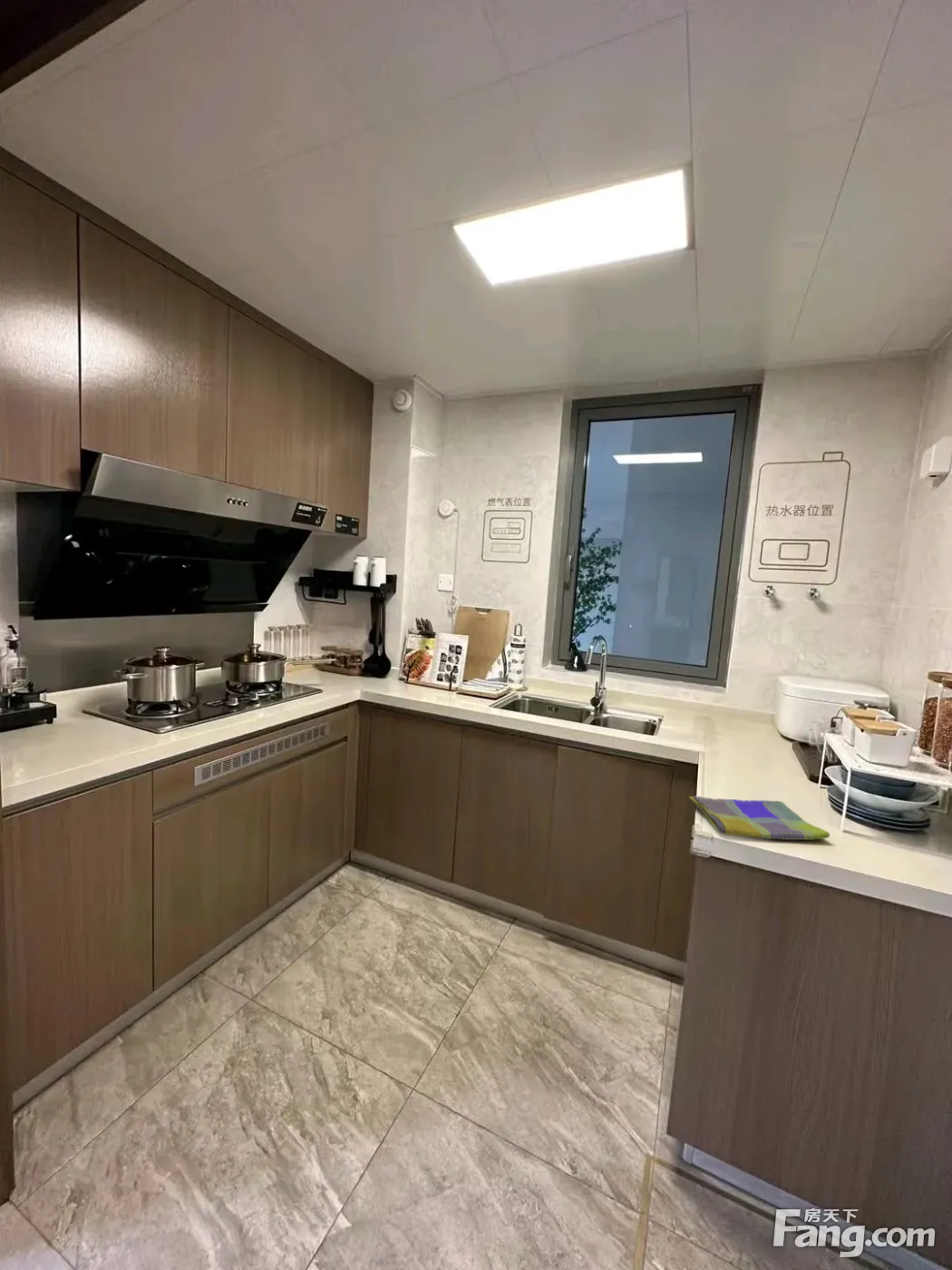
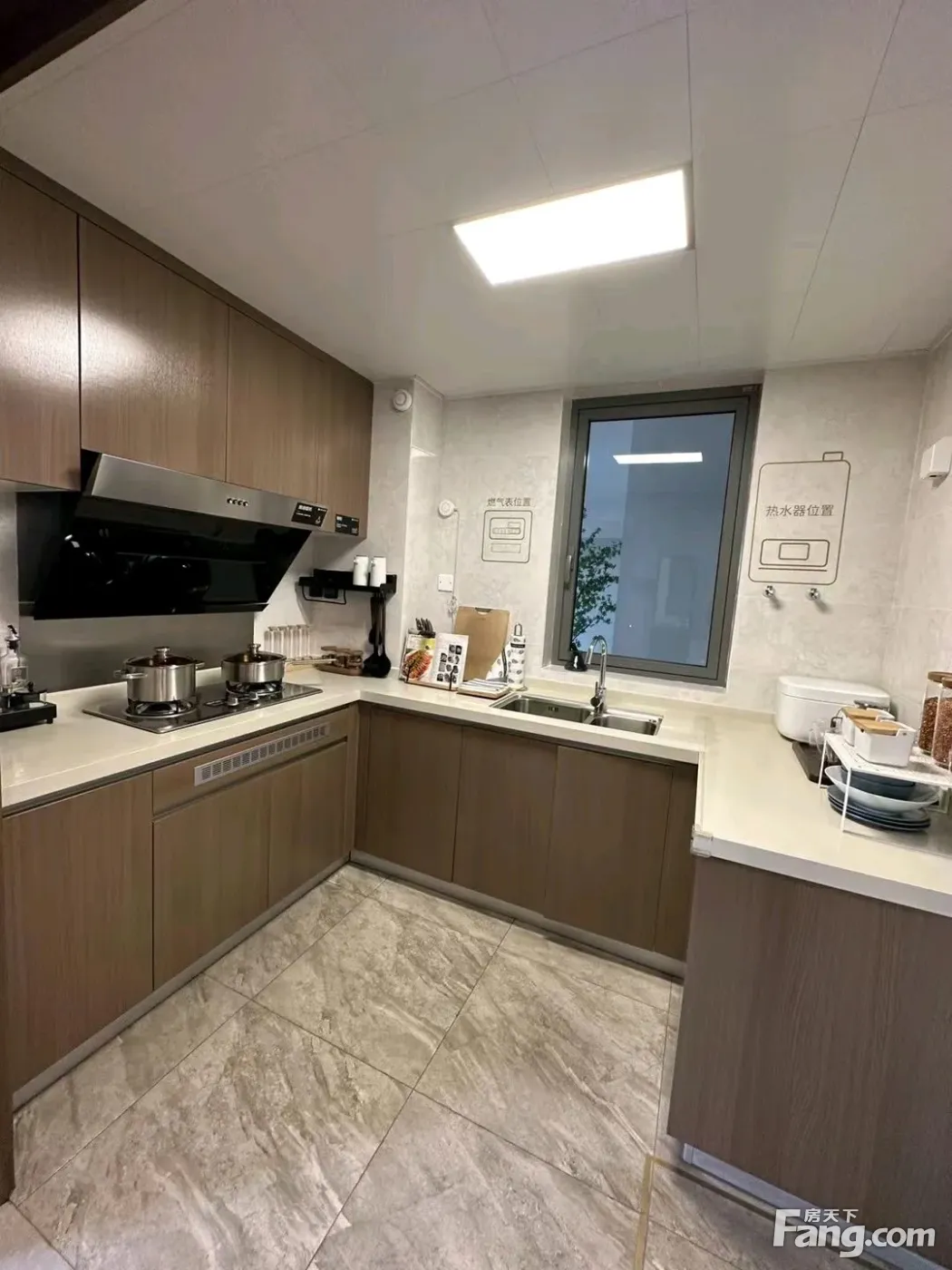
- dish towel [688,795,831,841]
